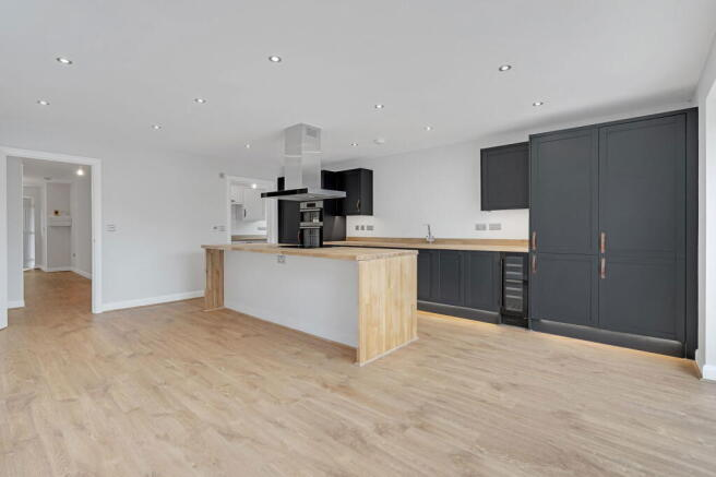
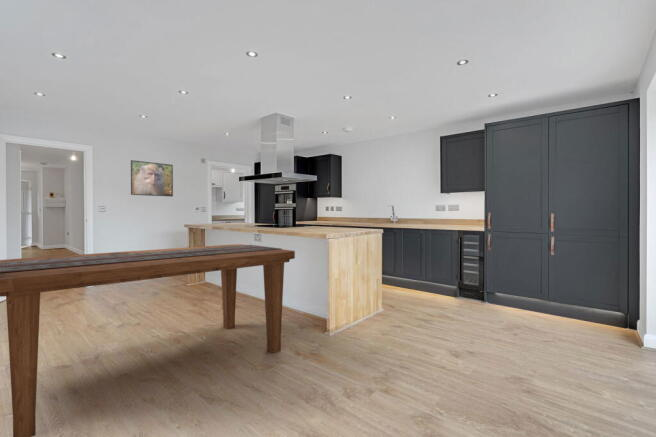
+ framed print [130,159,174,198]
+ dining table [0,243,296,437]
